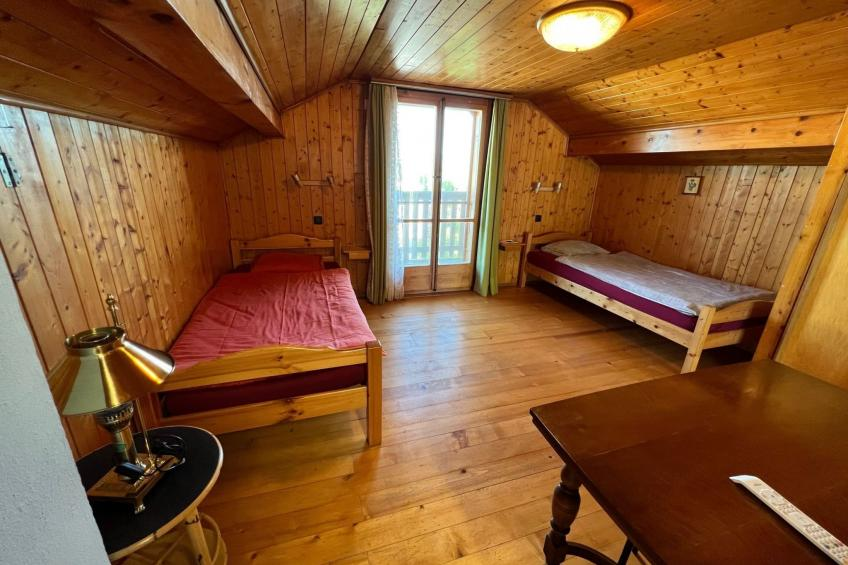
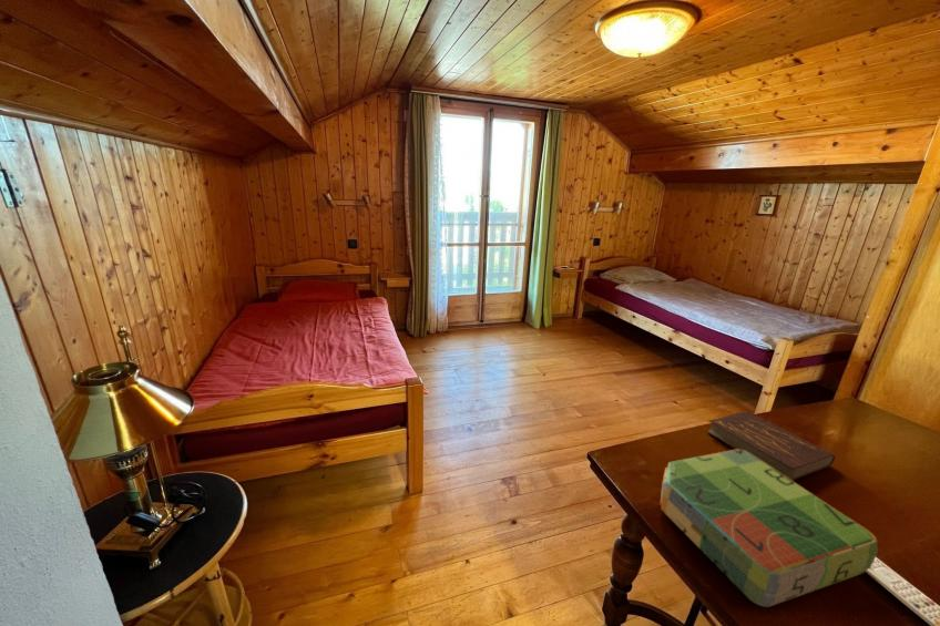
+ book [705,410,836,481]
+ board game [660,449,879,608]
